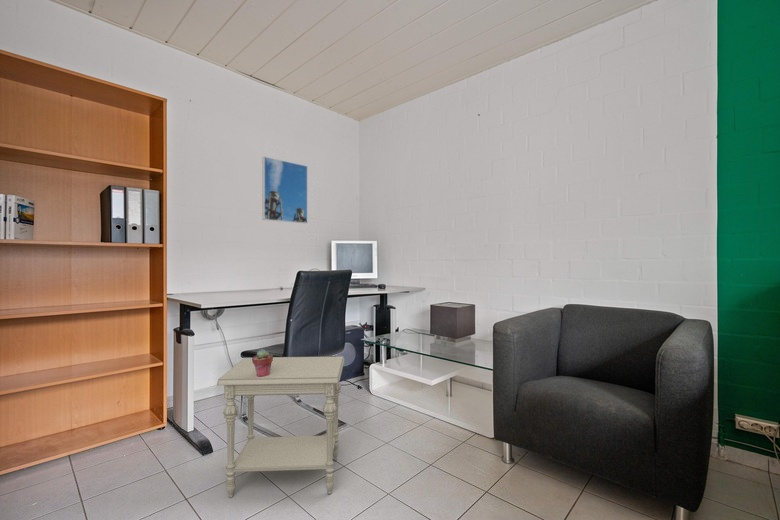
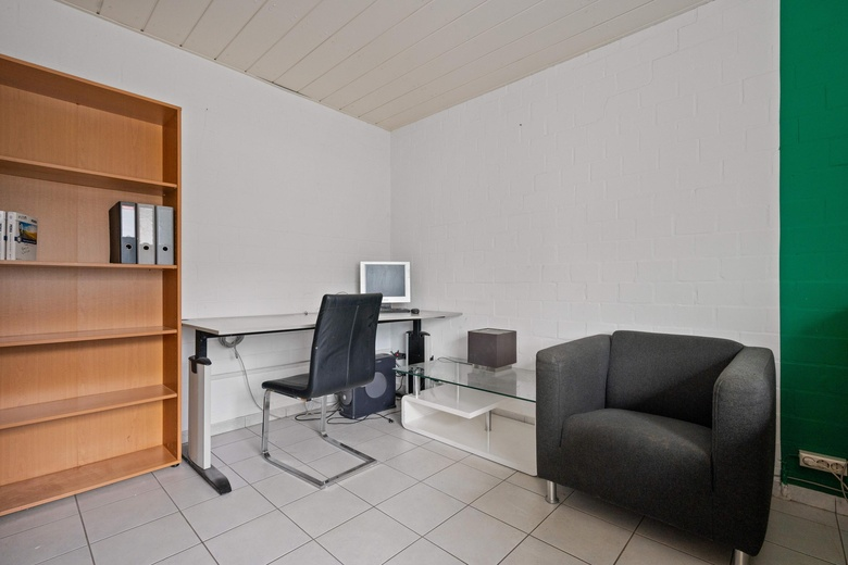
- potted succulent [252,348,274,377]
- side table [216,355,345,499]
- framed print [261,155,308,224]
